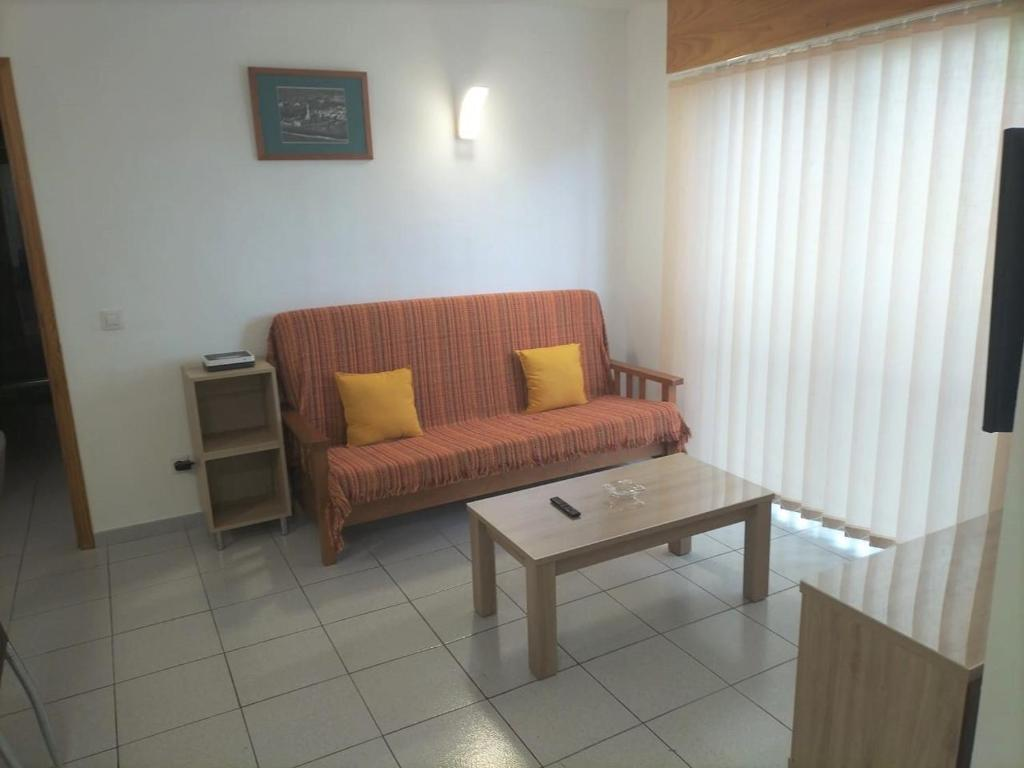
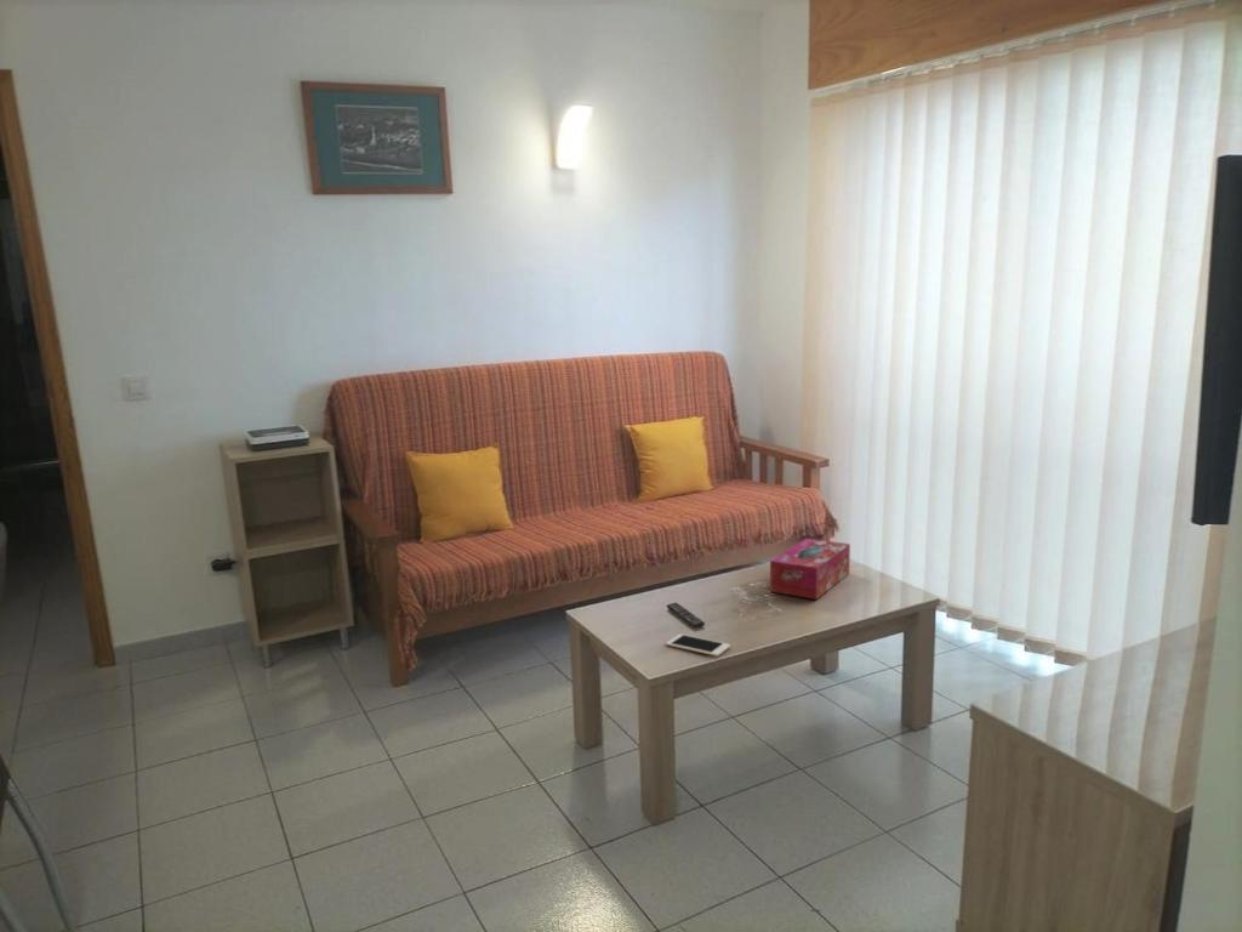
+ tissue box [769,538,851,601]
+ cell phone [665,633,731,658]
